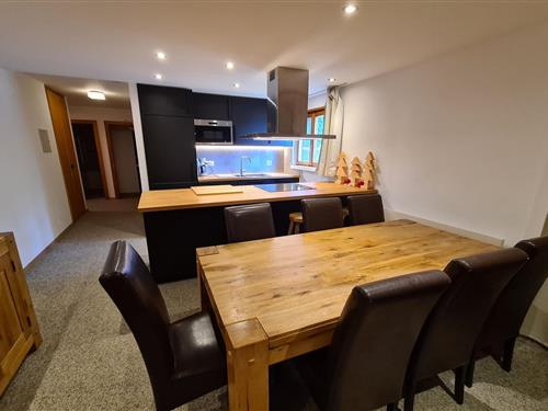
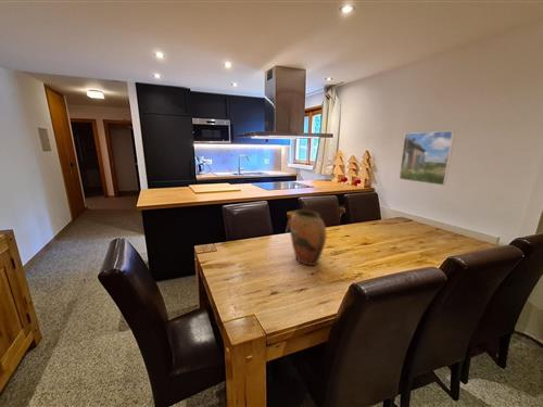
+ vase [289,208,328,267]
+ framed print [399,130,456,187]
